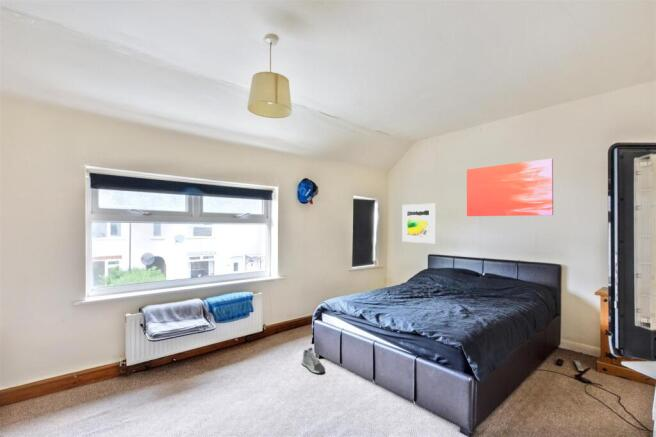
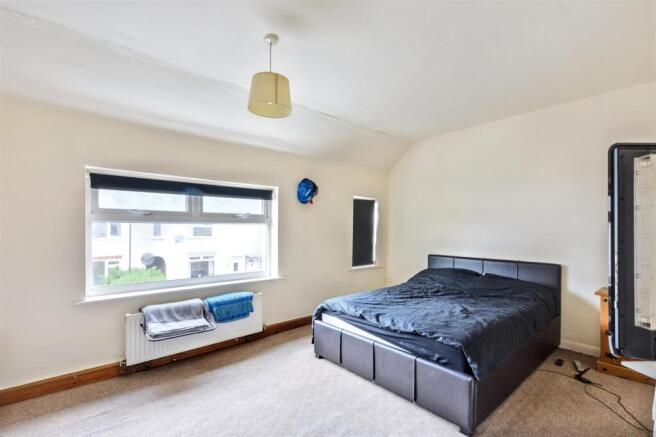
- wall art [466,158,554,217]
- sneaker [301,346,326,375]
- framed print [401,203,437,244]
